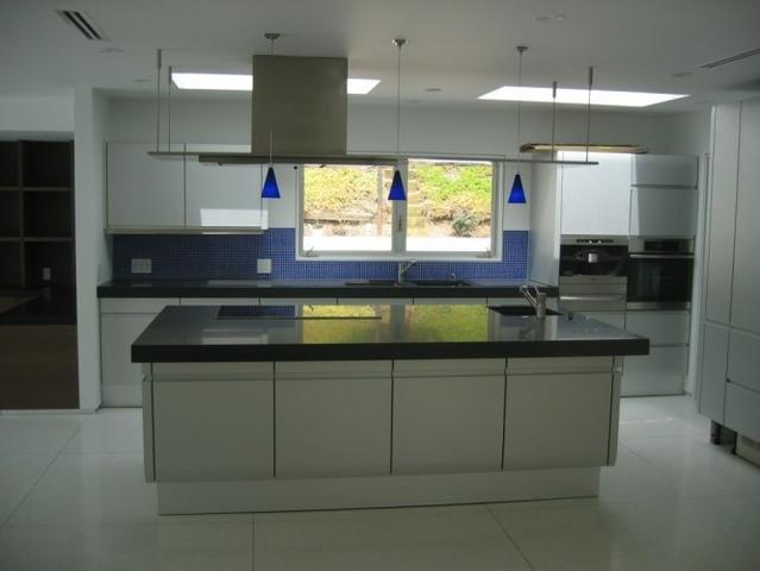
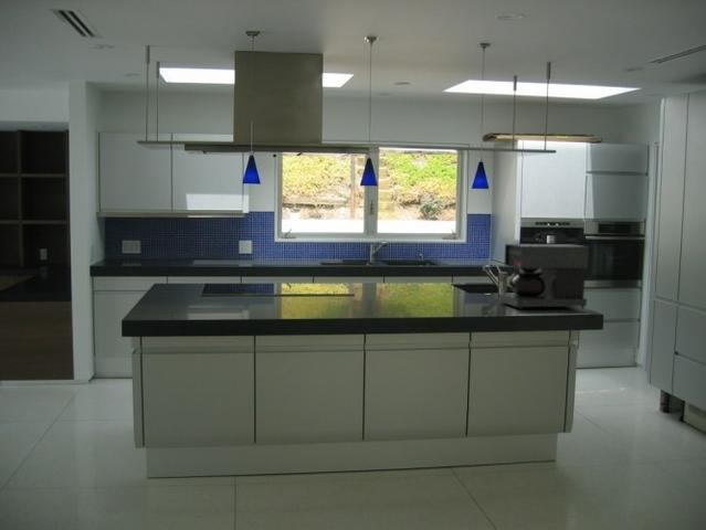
+ coffee maker [499,243,590,310]
